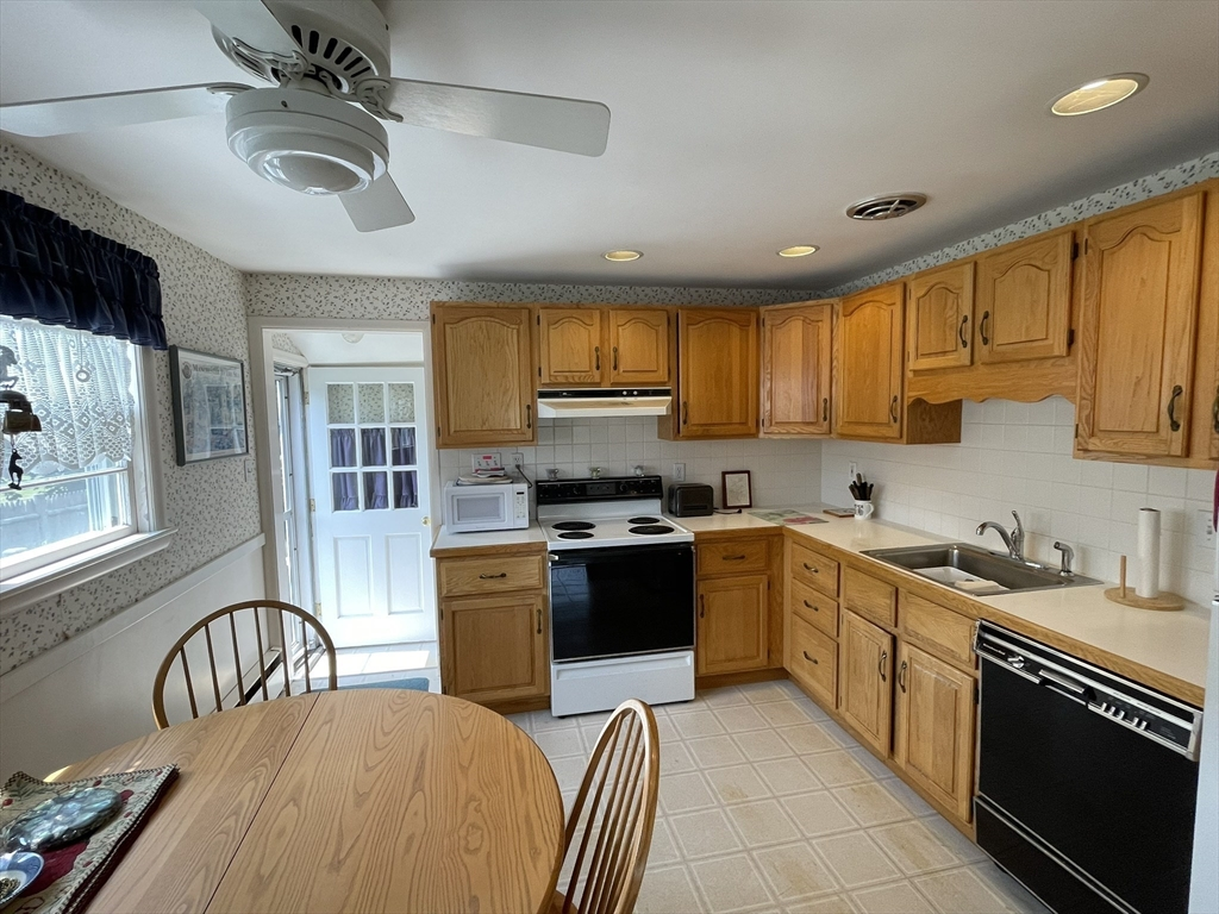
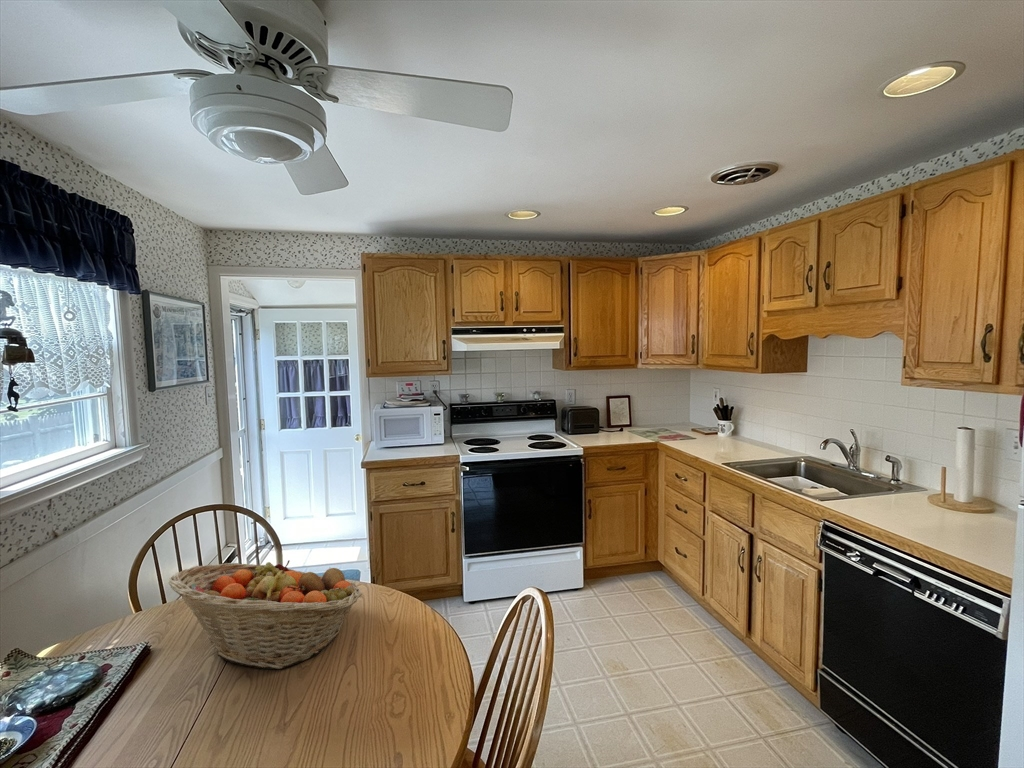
+ fruit basket [168,559,363,670]
